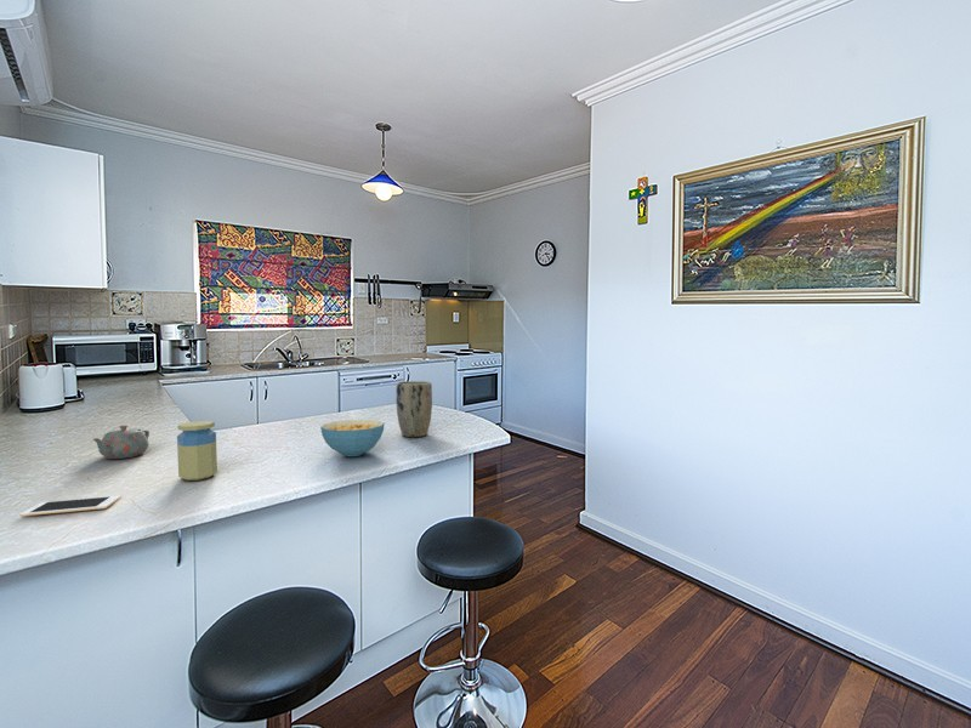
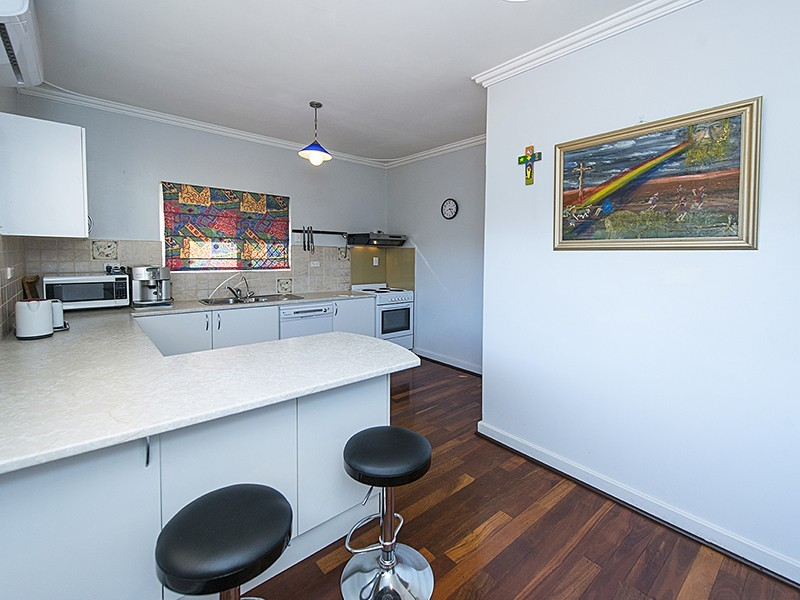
- cereal bowl [319,419,386,457]
- cell phone [19,495,121,517]
- teapot [92,425,151,460]
- plant pot [394,380,433,438]
- jar [176,420,218,482]
